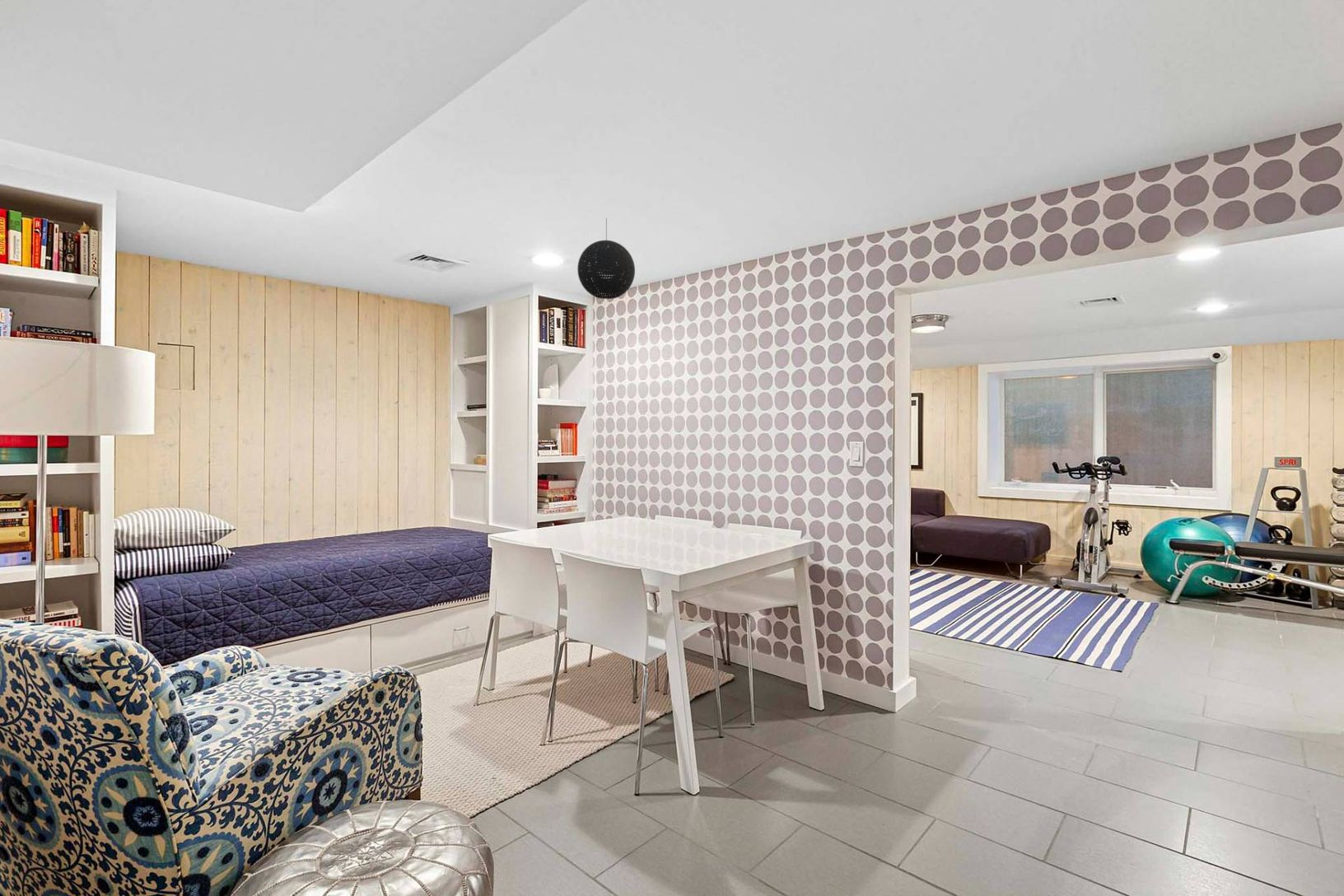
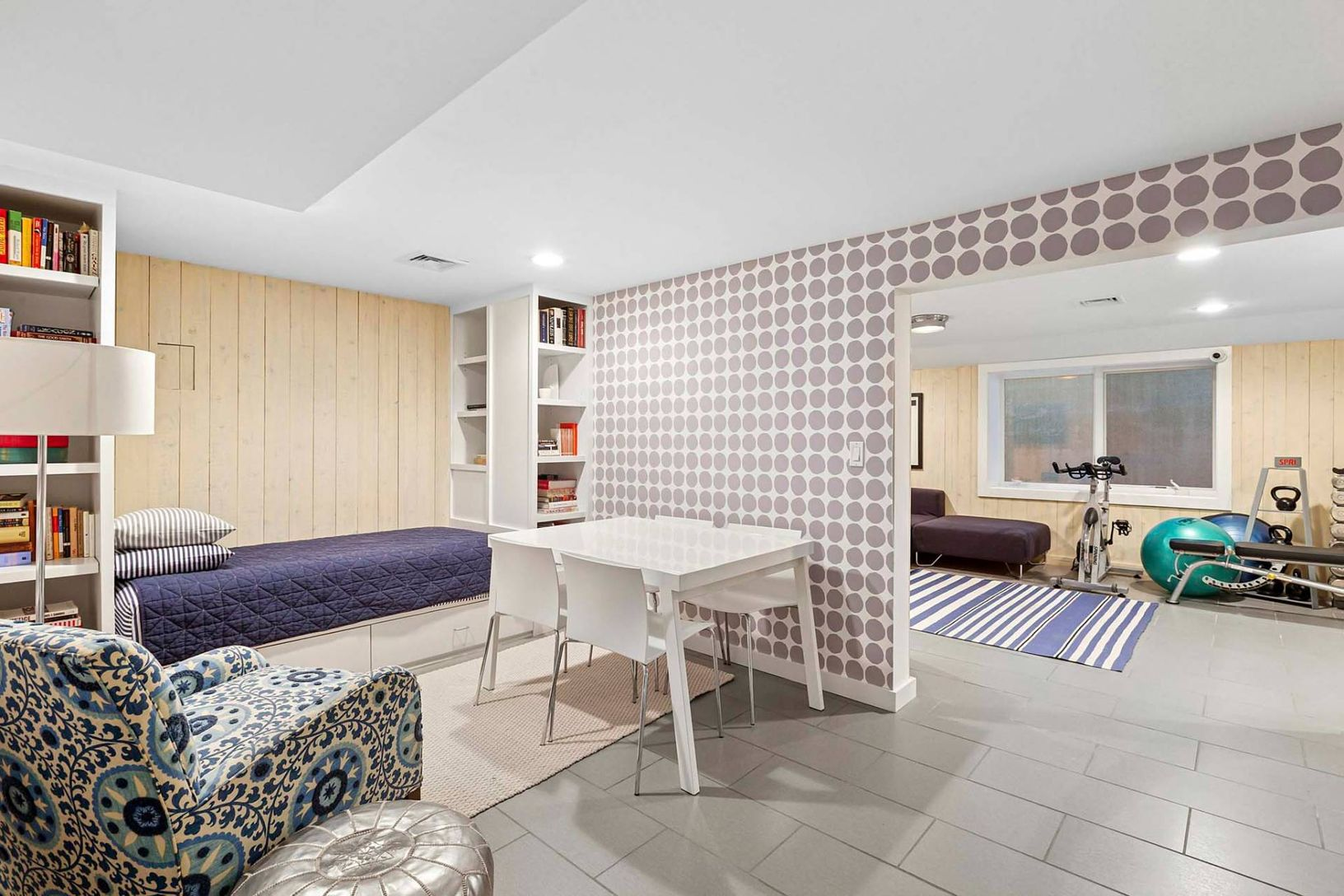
- pendant light [576,217,636,300]
